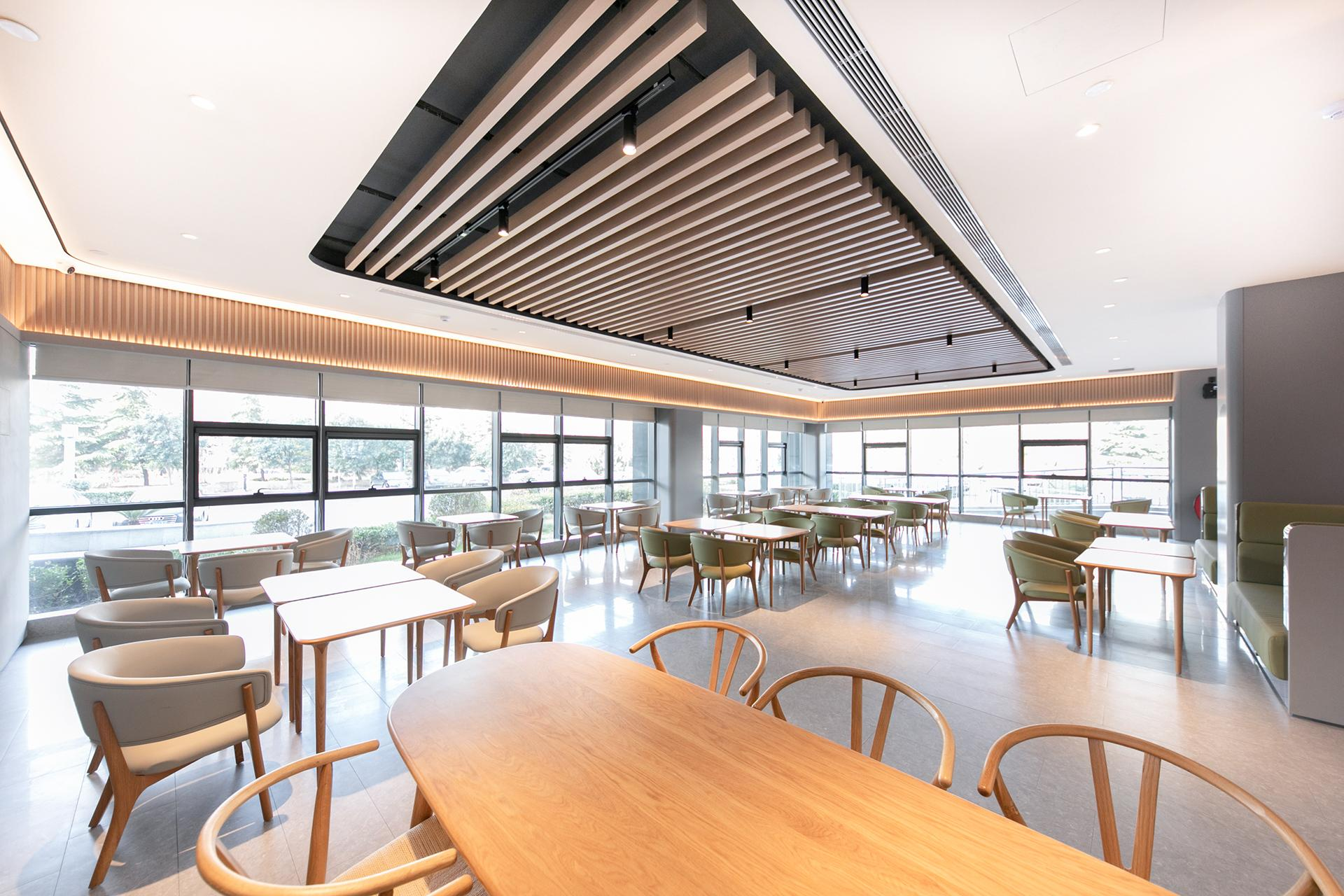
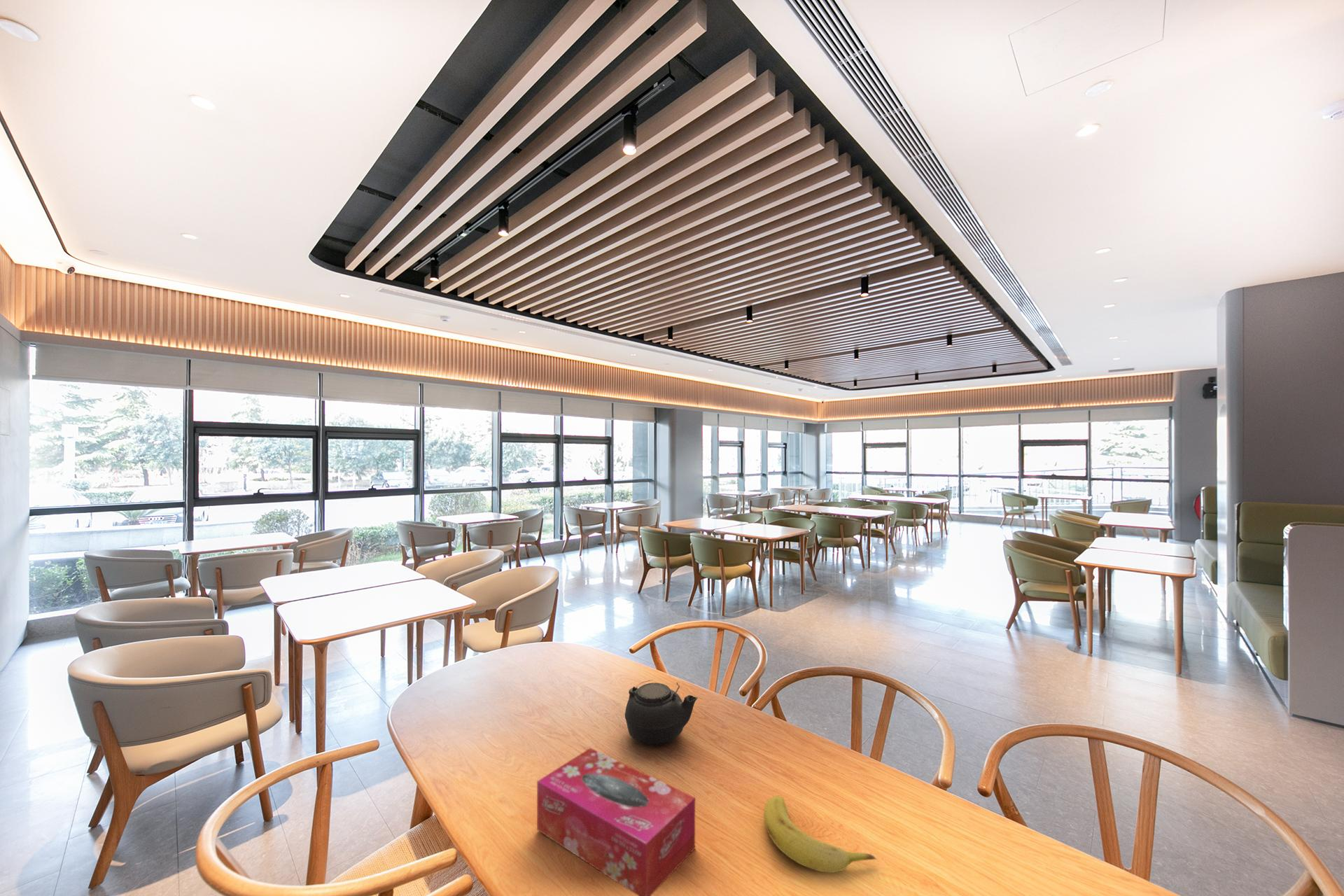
+ teapot [624,679,699,746]
+ tissue box [536,748,696,896]
+ fruit [763,794,878,874]
